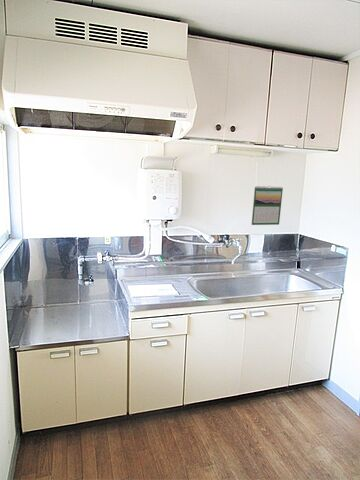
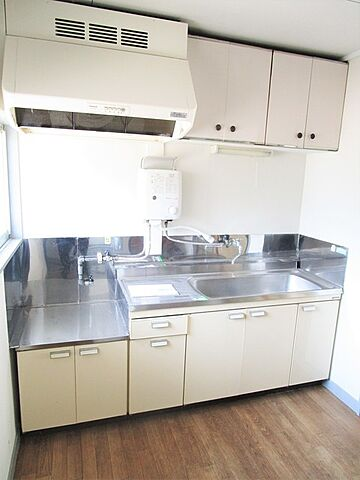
- calendar [251,185,284,226]
